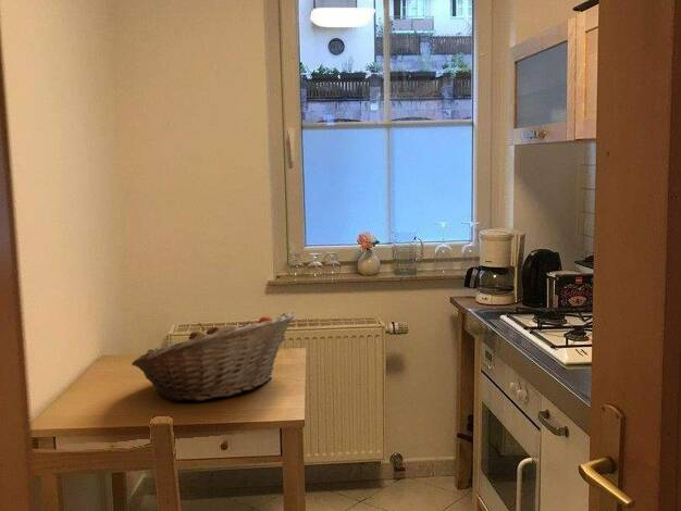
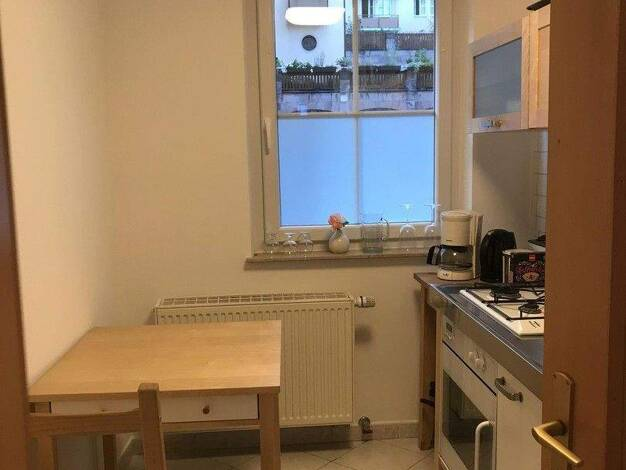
- fruit basket [131,311,296,402]
